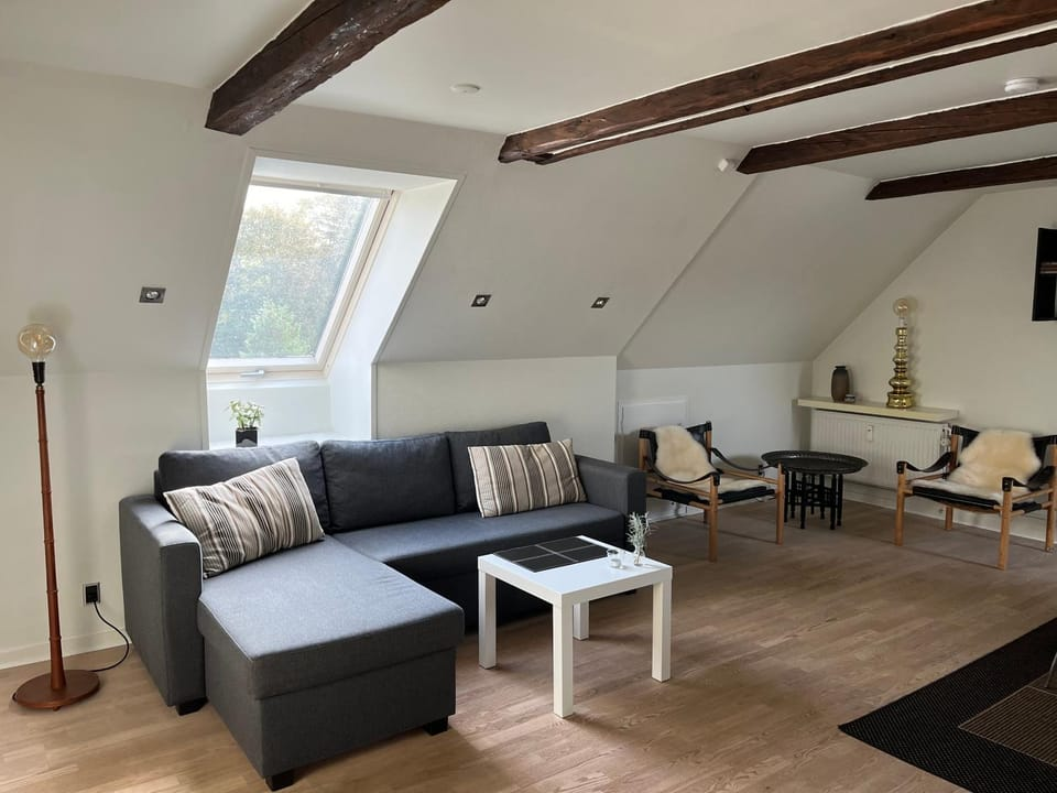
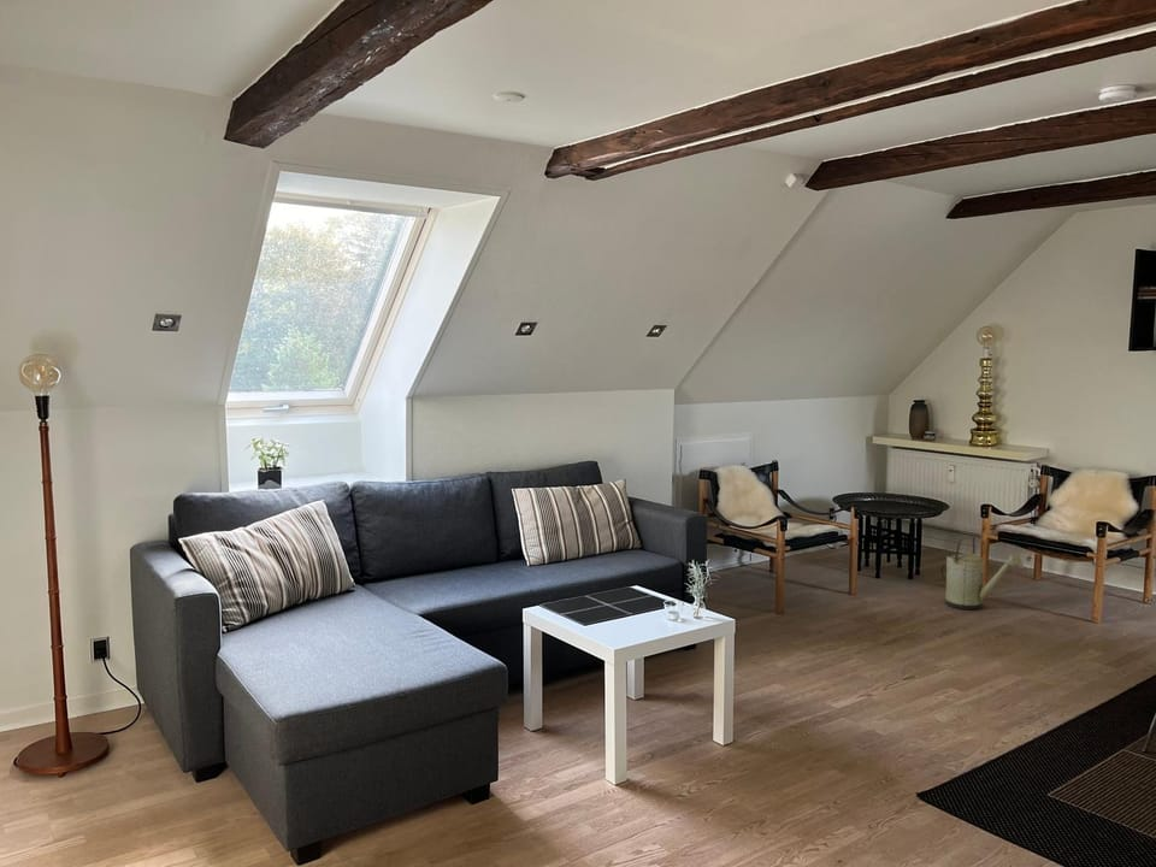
+ watering can [940,536,1025,611]
